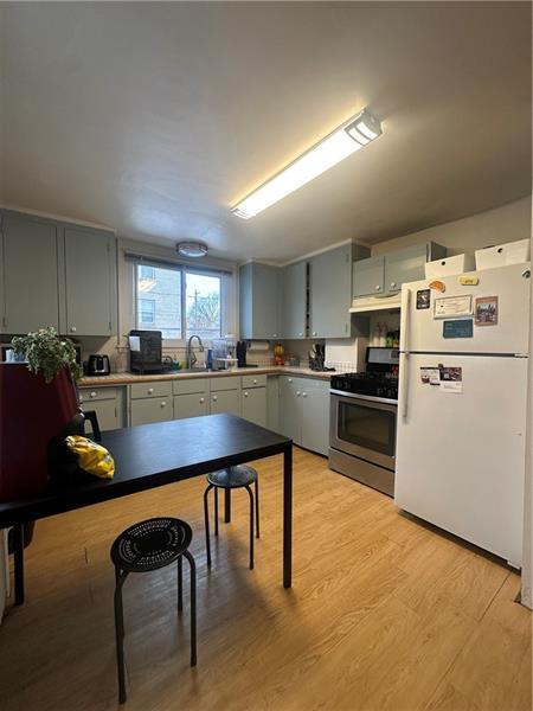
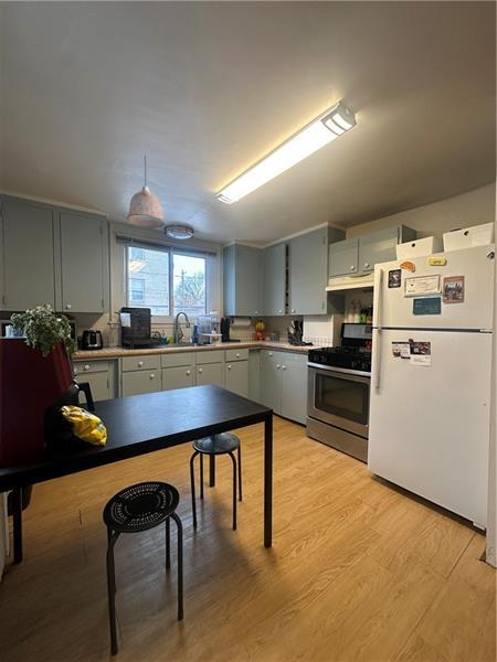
+ pendant lamp [126,154,166,229]
